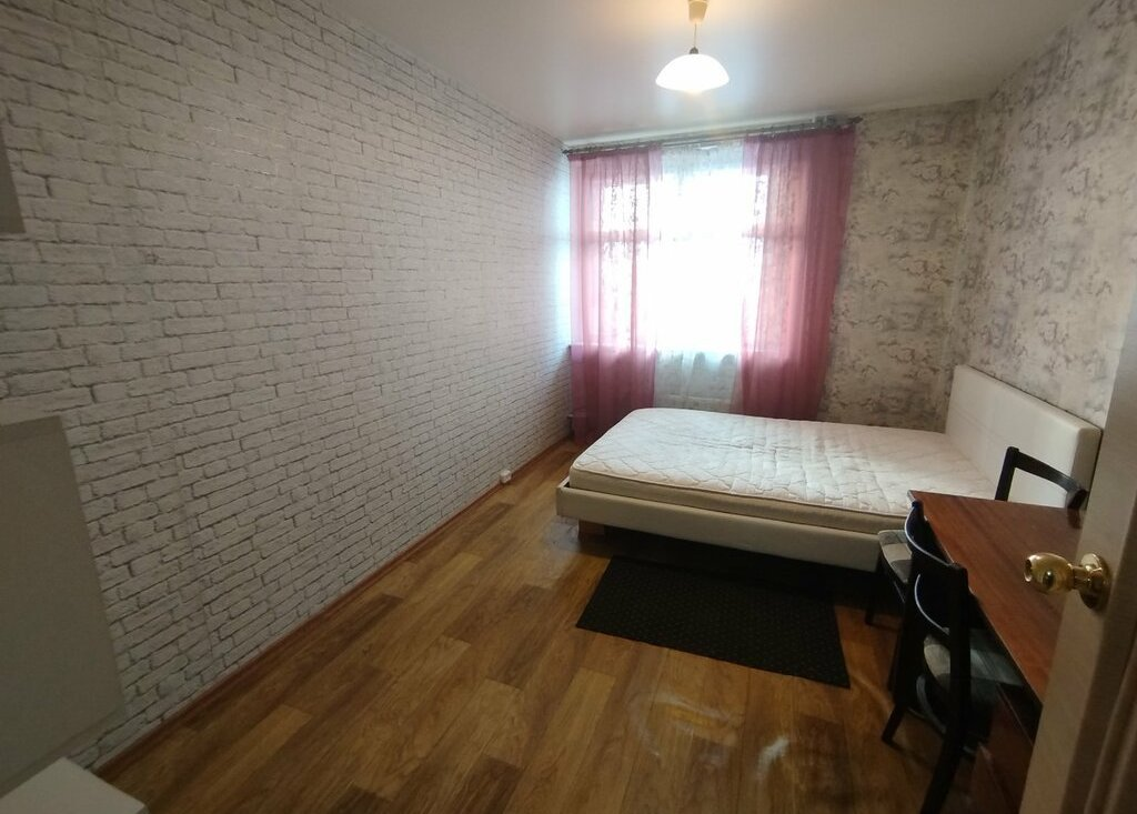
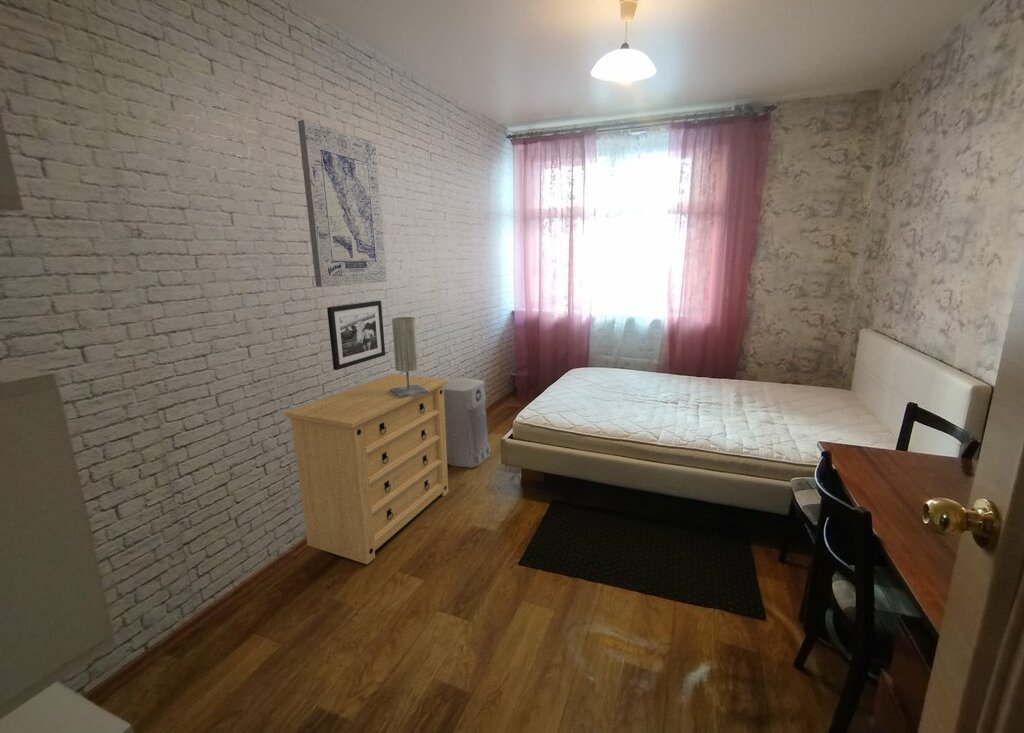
+ wall art [297,119,388,288]
+ air purifier [443,377,492,469]
+ picture frame [326,300,386,371]
+ dresser [284,373,449,565]
+ table lamp [389,316,428,398]
